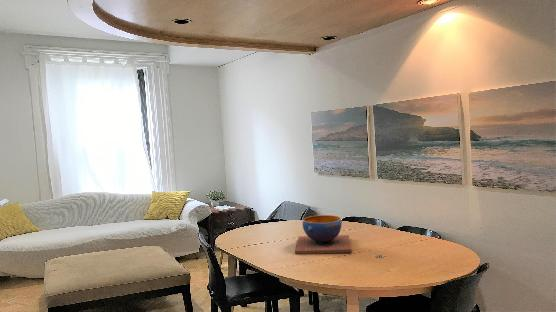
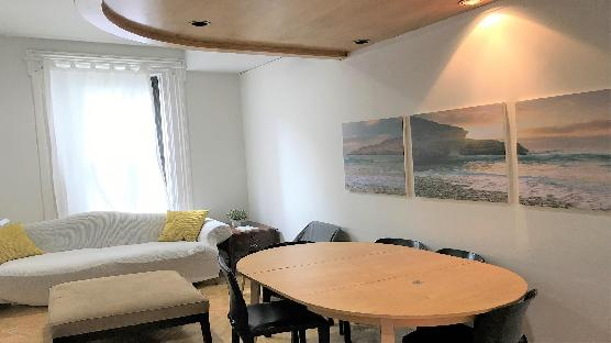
- decorative bowl [294,214,353,255]
